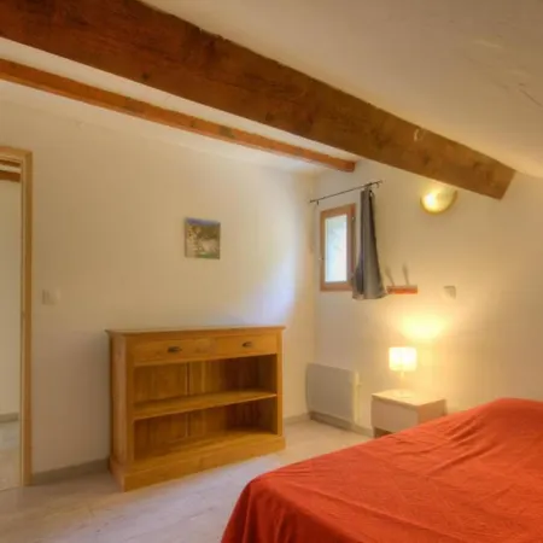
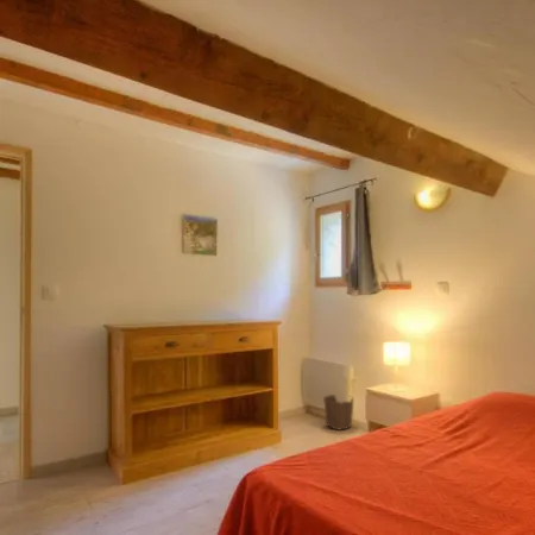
+ waste basket [322,394,354,432]
